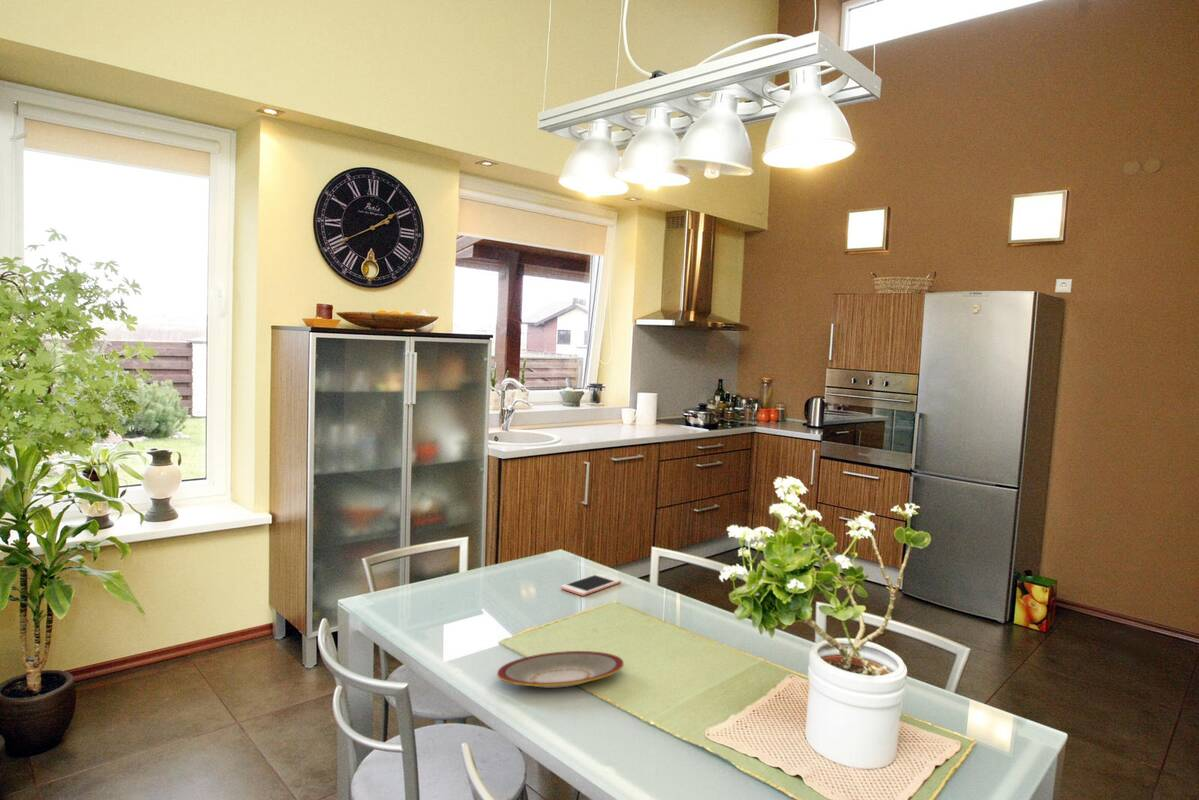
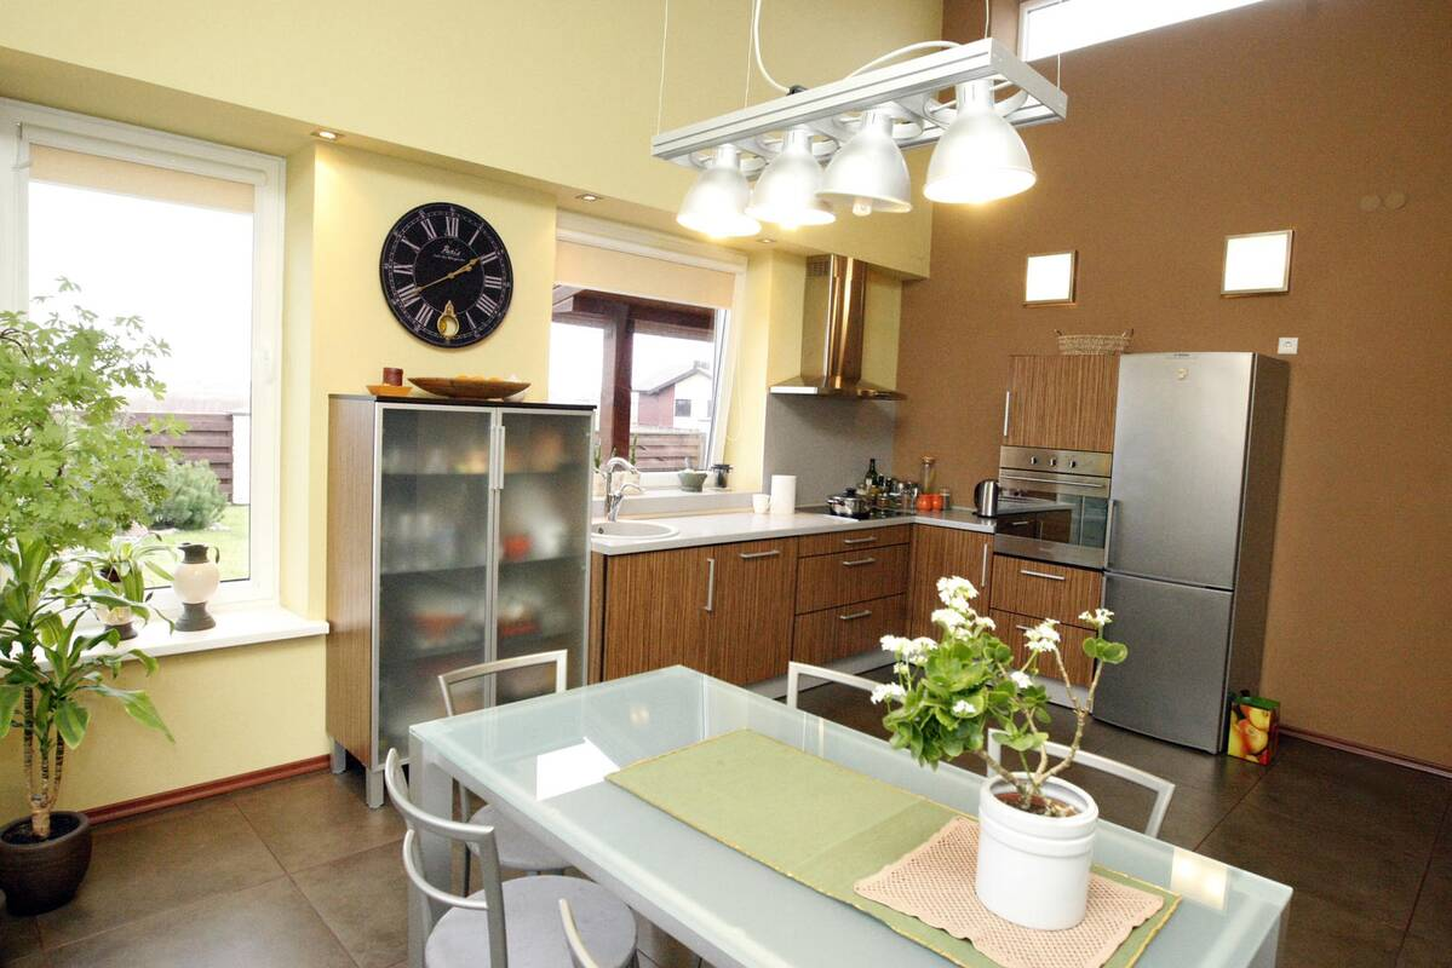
- plate [496,650,624,689]
- cell phone [560,572,622,597]
